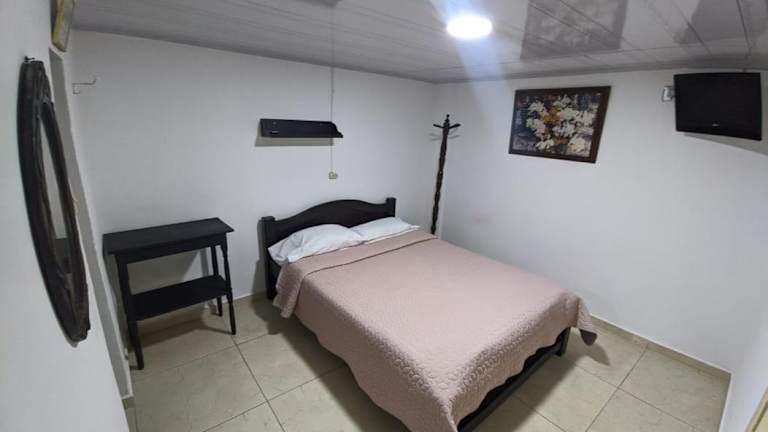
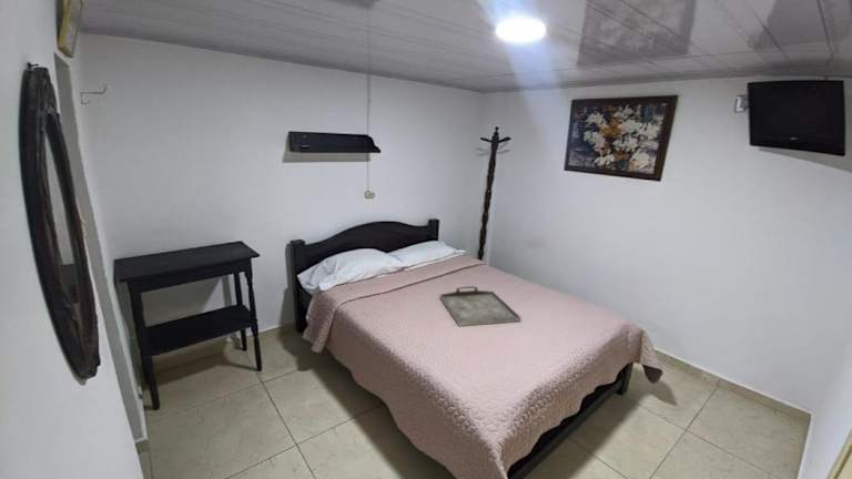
+ serving tray [438,285,523,327]
